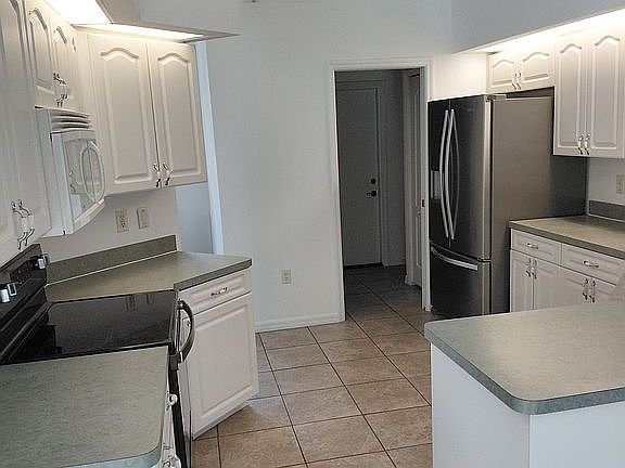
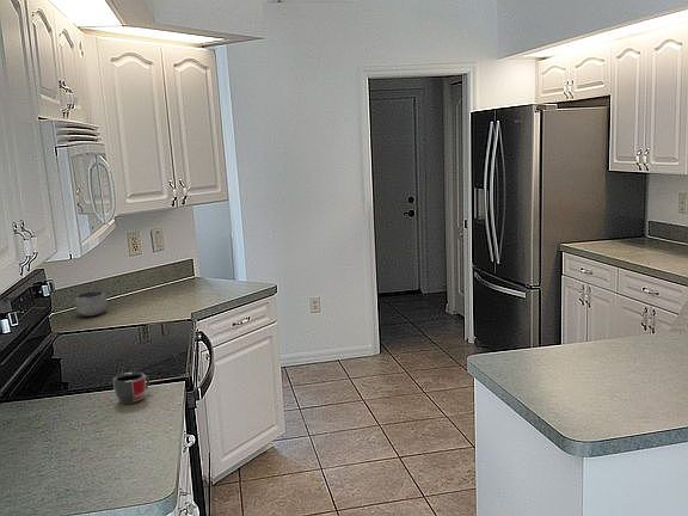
+ mug [112,371,150,405]
+ bowl [74,290,108,318]
